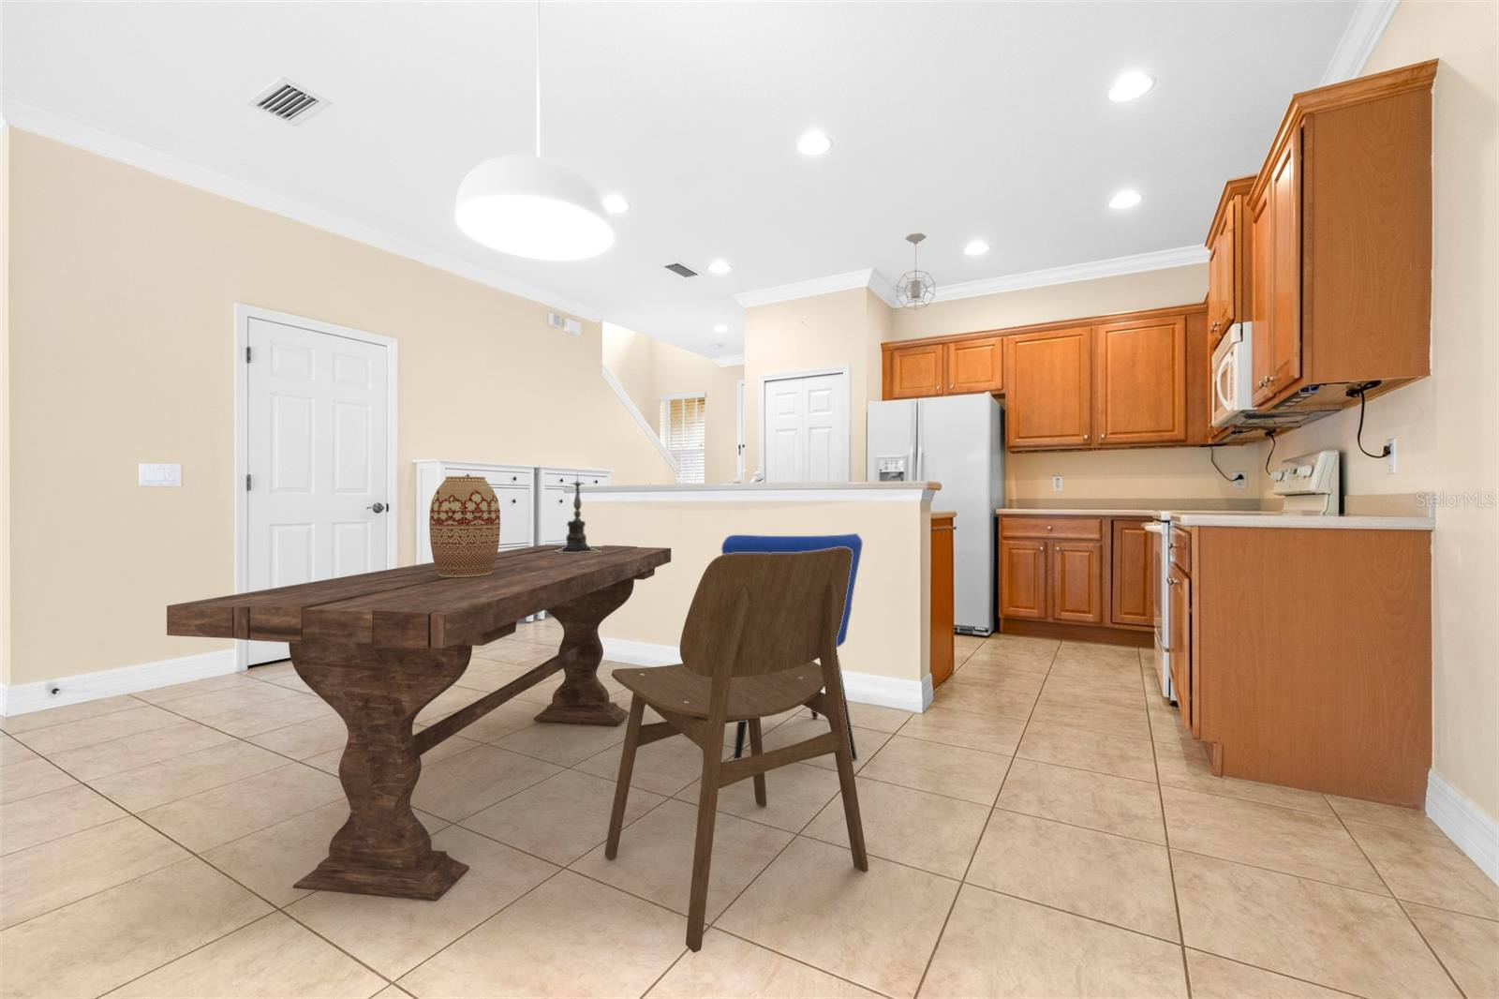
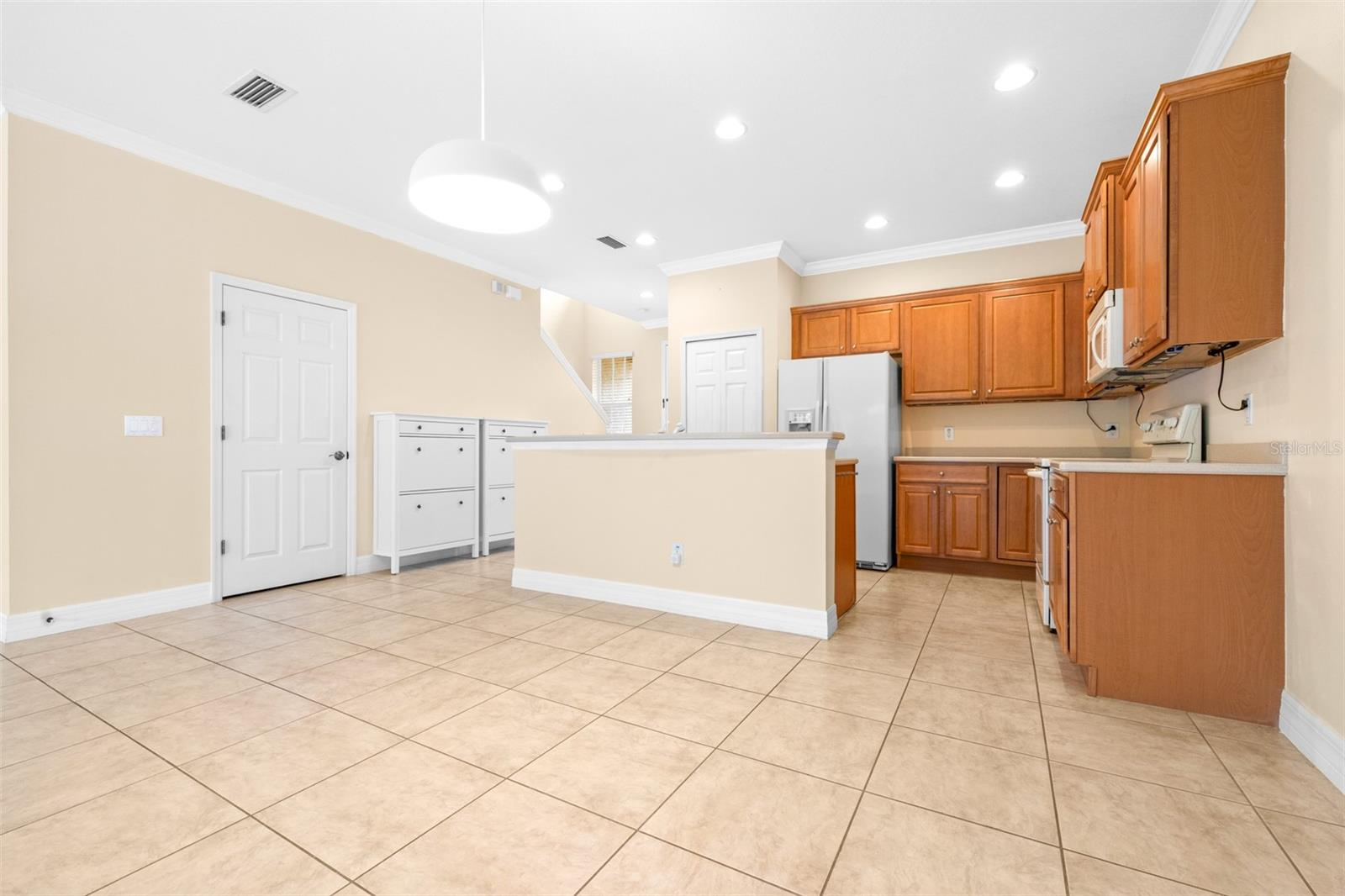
- dining chair [604,547,868,954]
- dining table [166,544,672,902]
- candle holder [555,471,602,553]
- vase [428,475,502,578]
- pendant light [896,232,936,311]
- dining chair [720,532,864,762]
